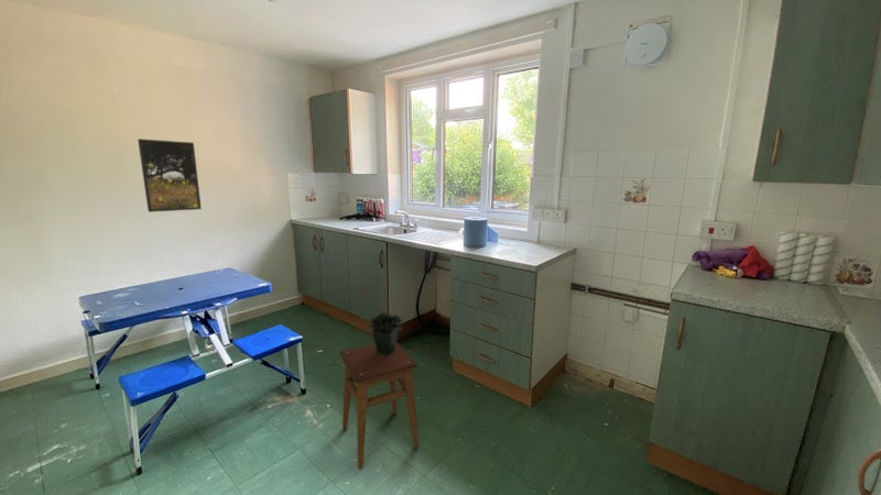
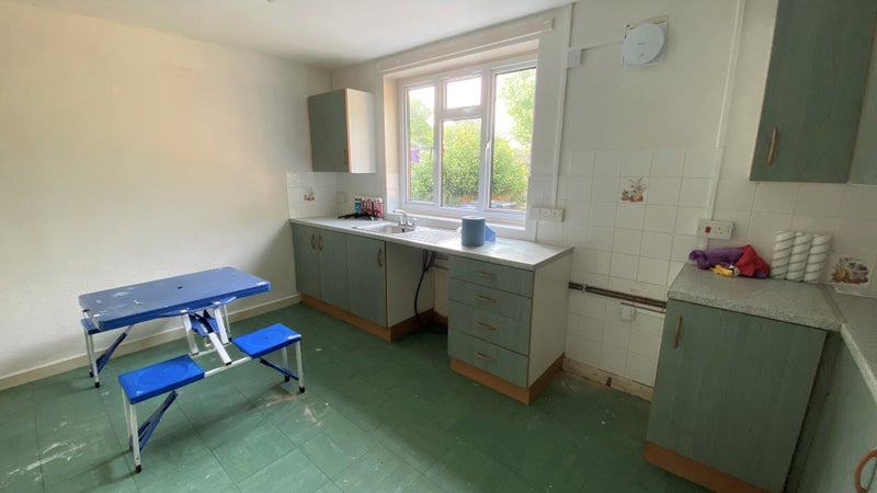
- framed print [137,138,203,213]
- potted plant [361,280,404,355]
- stool [339,341,420,470]
